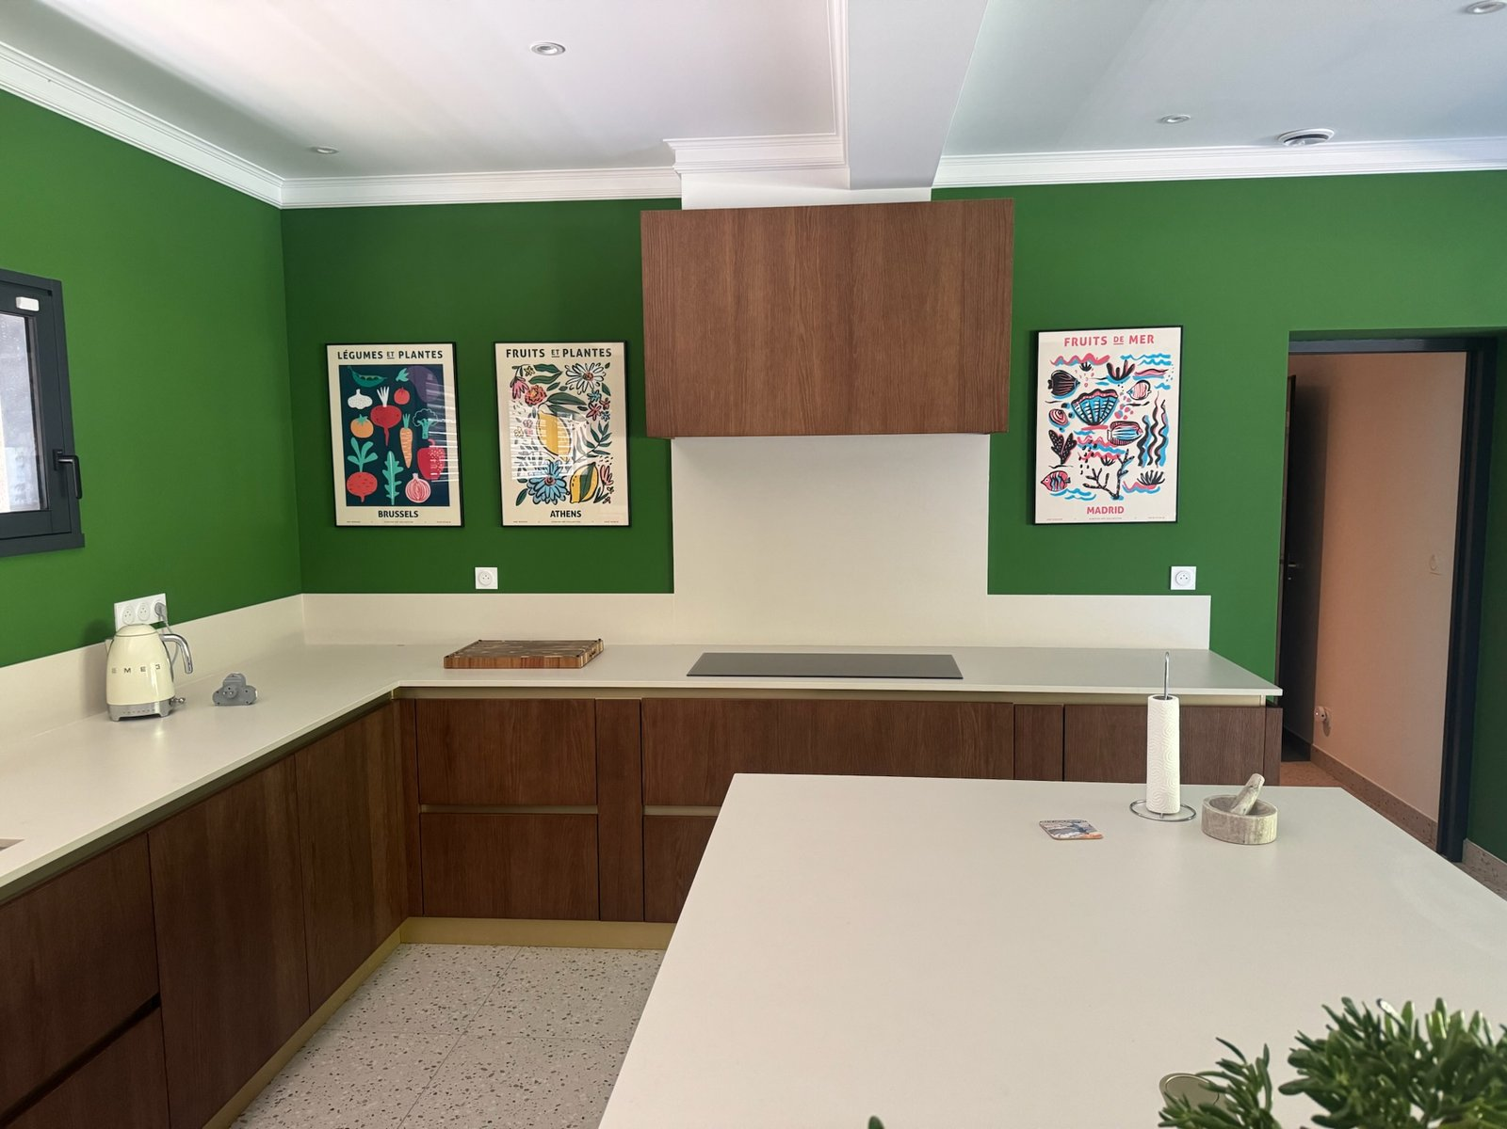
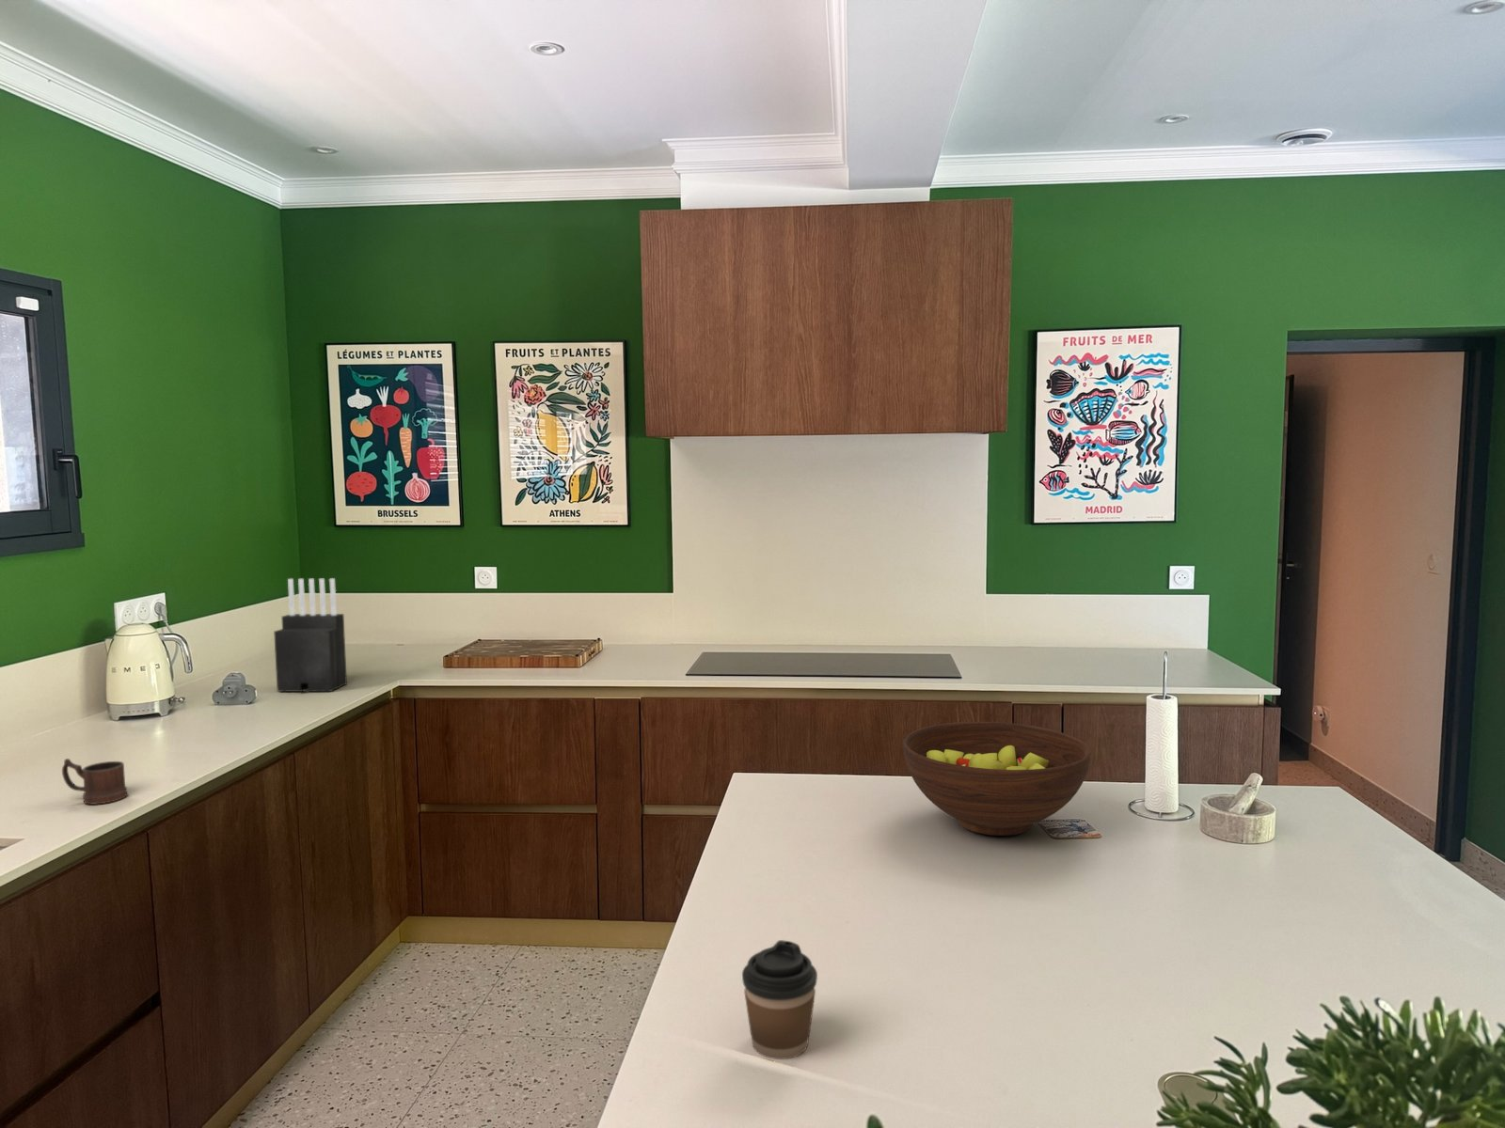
+ fruit bowl [902,720,1091,837]
+ coffee cup [741,940,819,1062]
+ knife block [273,577,348,693]
+ mug [62,757,128,806]
